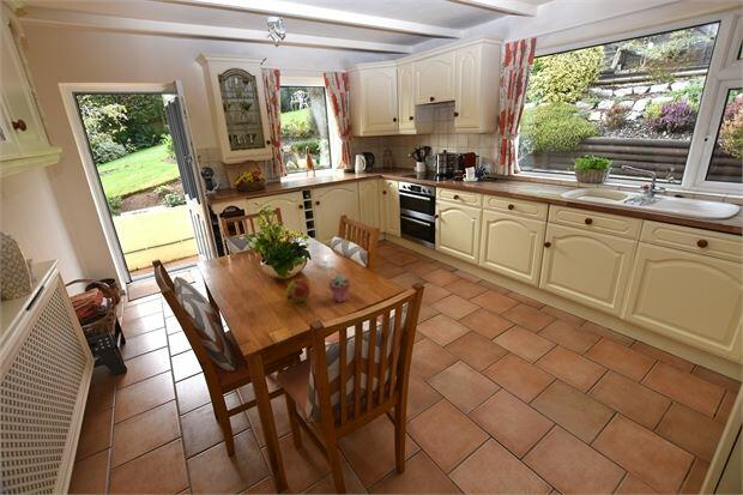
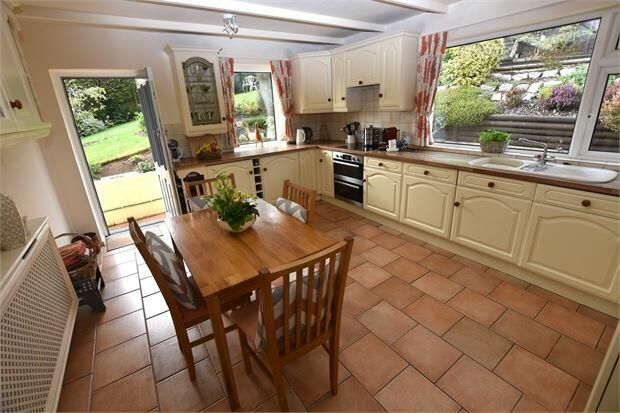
- fruit [284,278,310,304]
- potted succulent [327,273,351,303]
